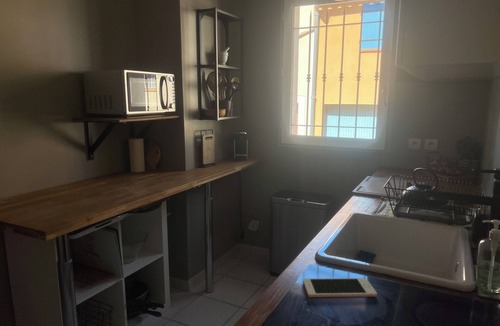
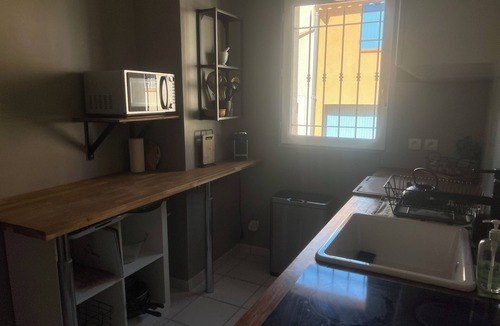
- cell phone [302,277,378,298]
